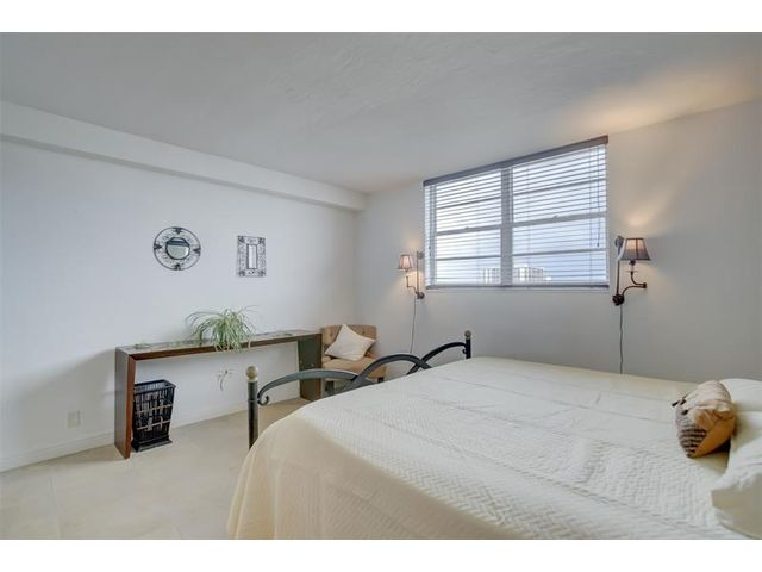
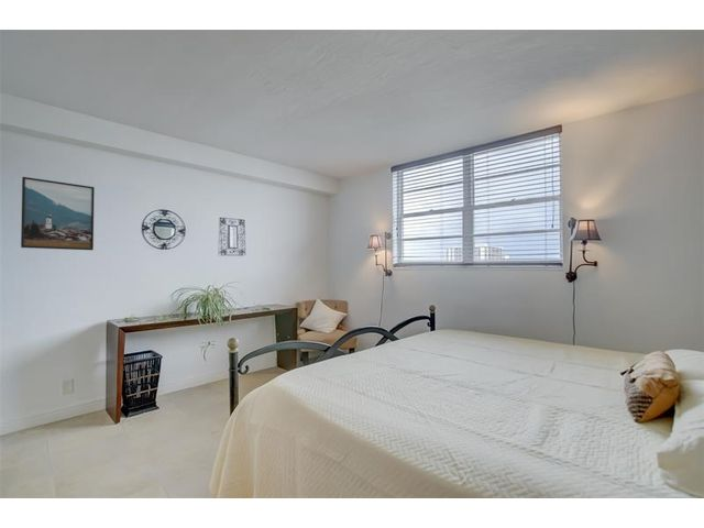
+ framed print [20,176,96,251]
